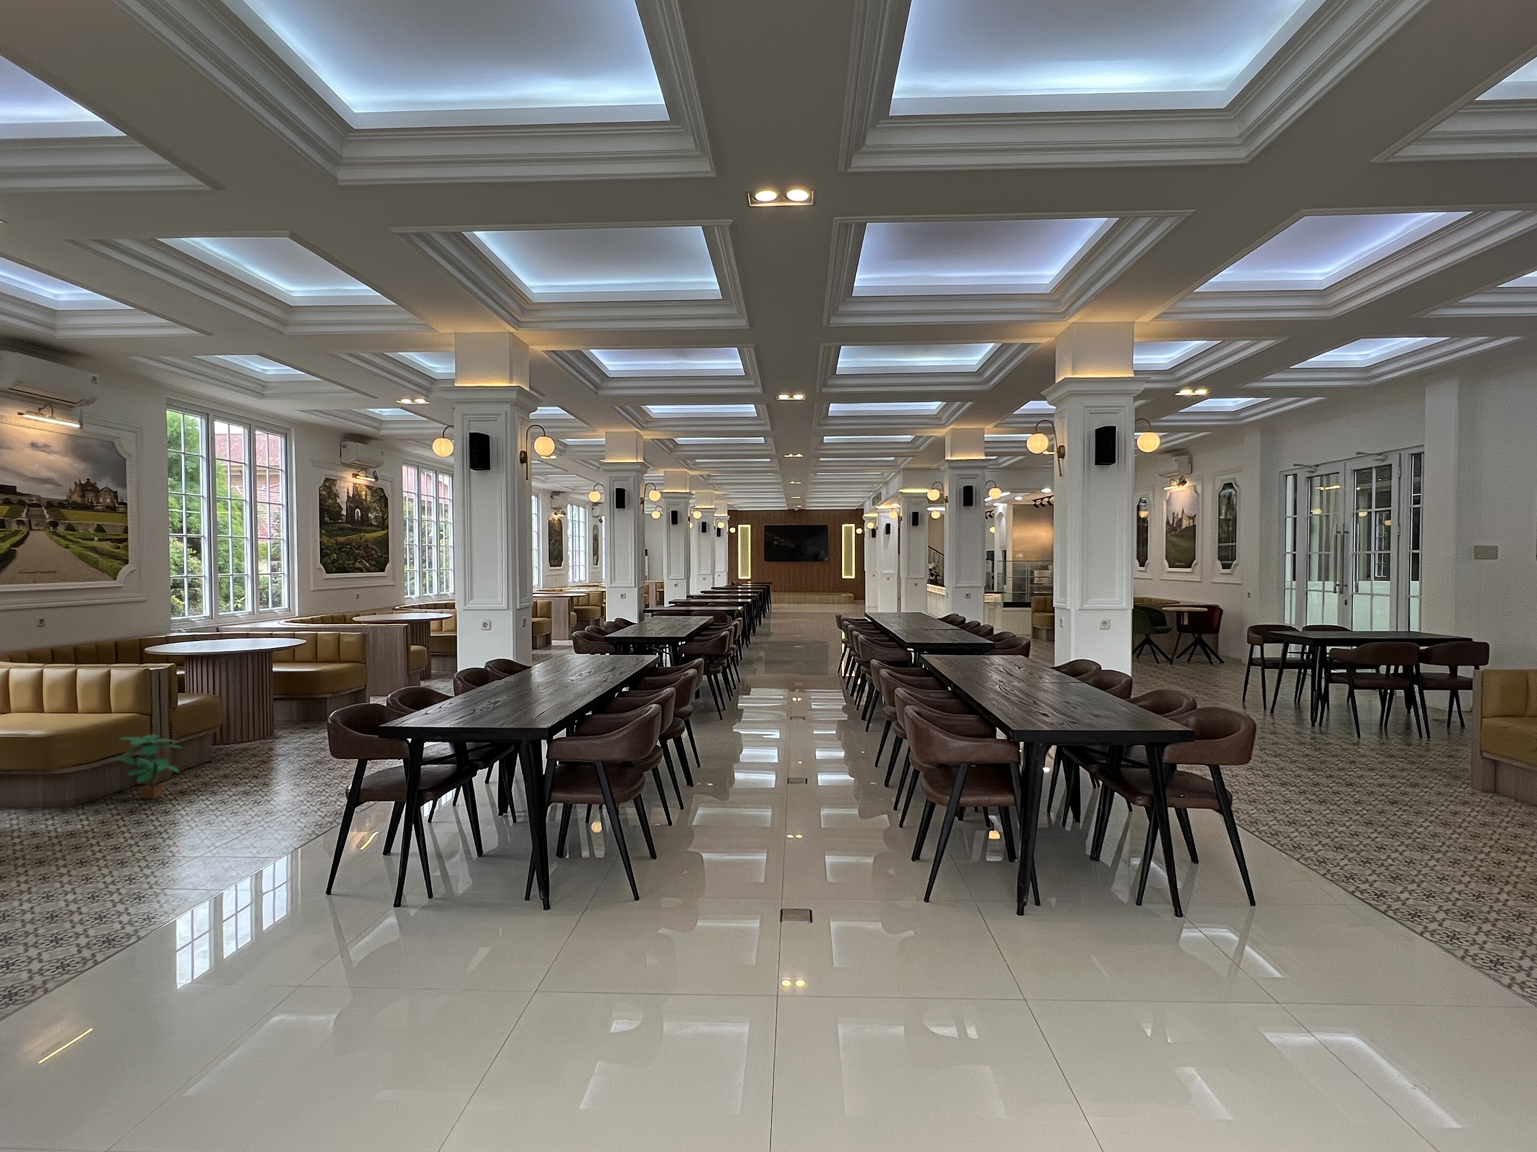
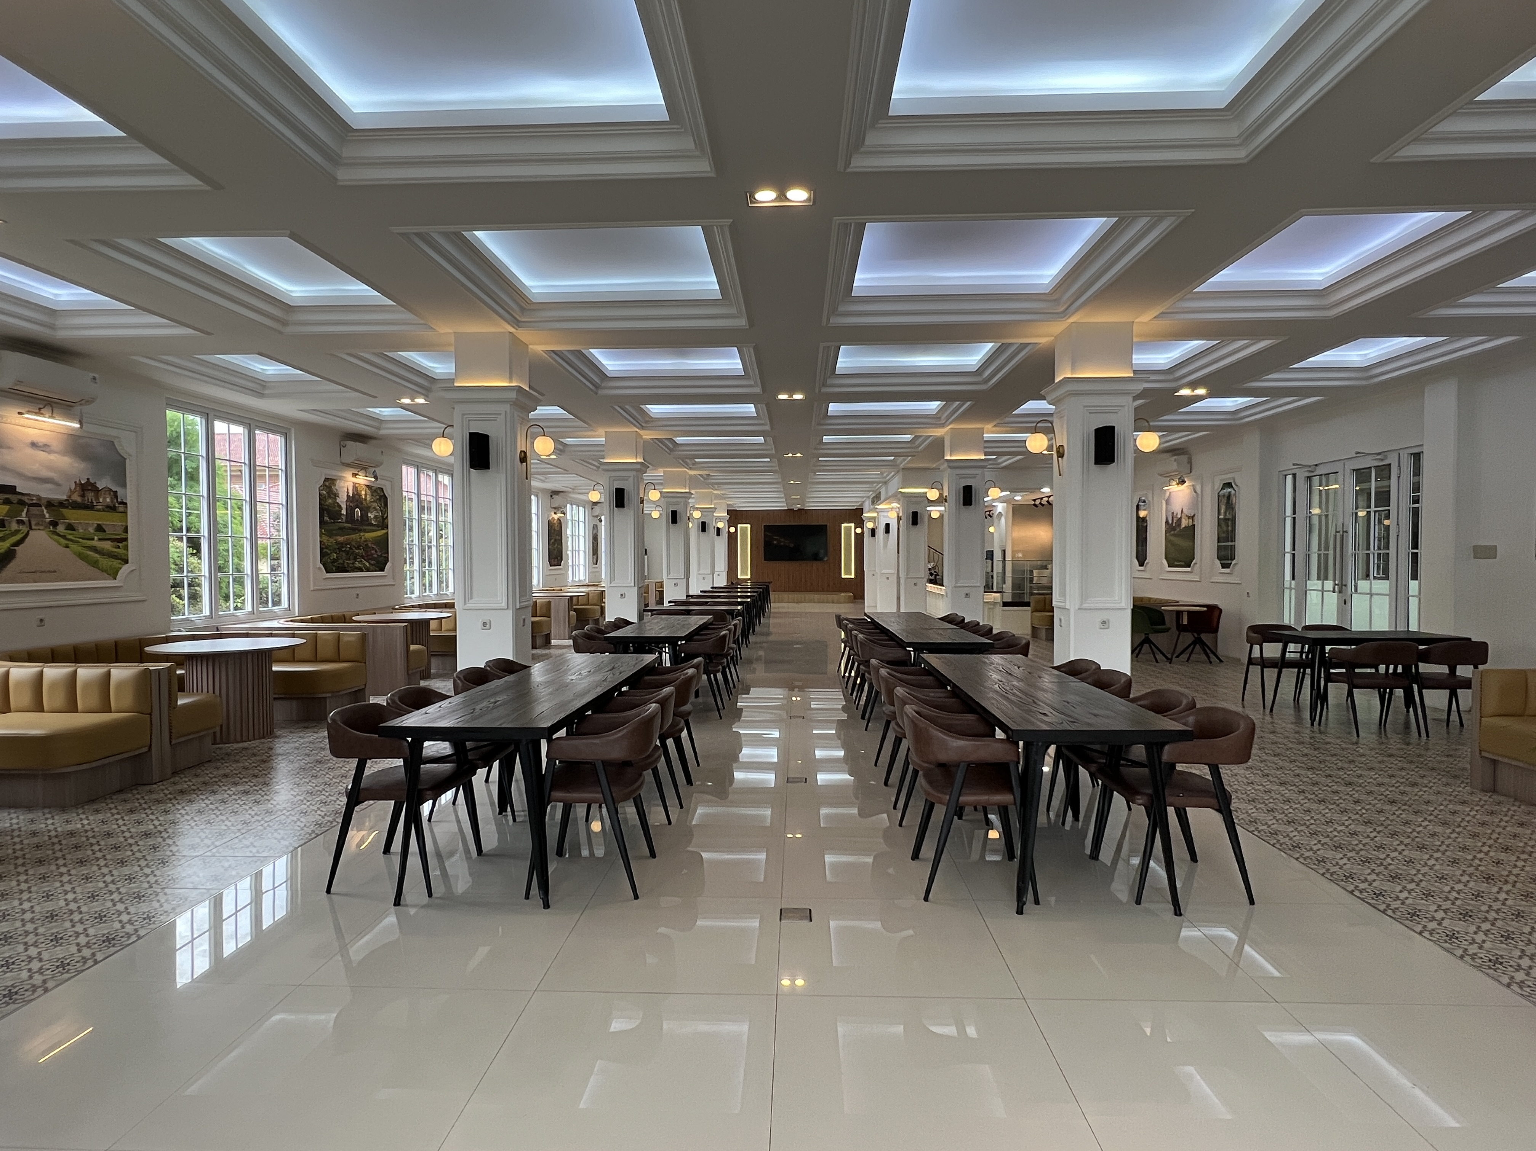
- potted plant [110,735,184,799]
